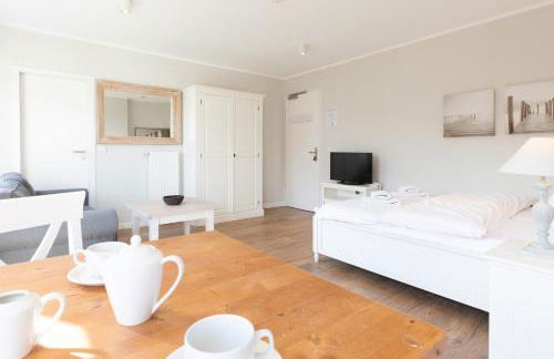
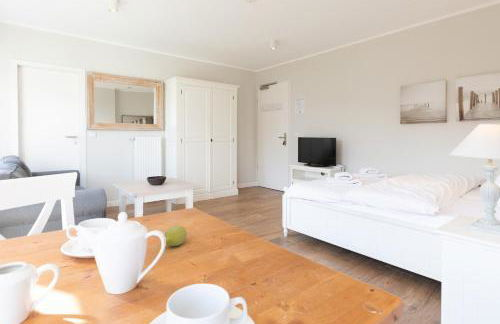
+ fruit [164,224,188,247]
